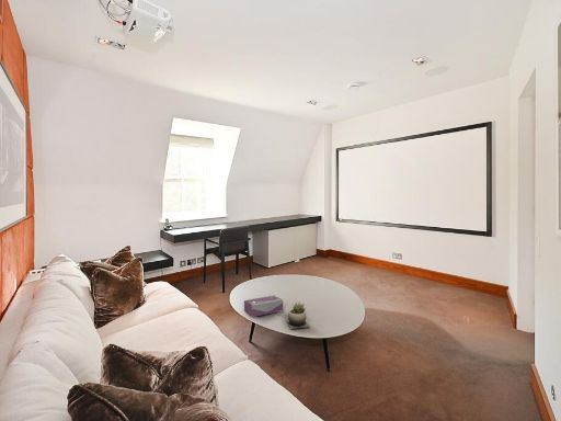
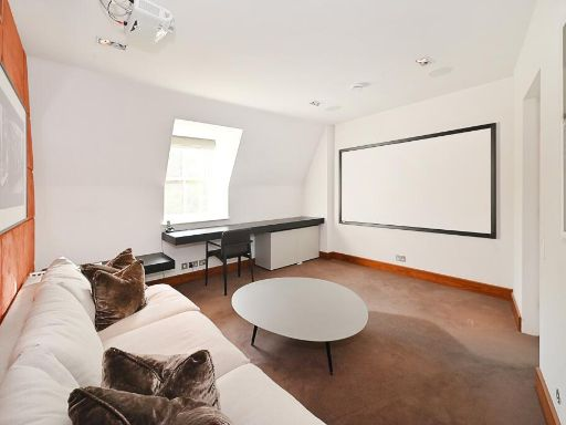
- succulent plant [286,301,310,330]
- tissue box [243,295,284,318]
